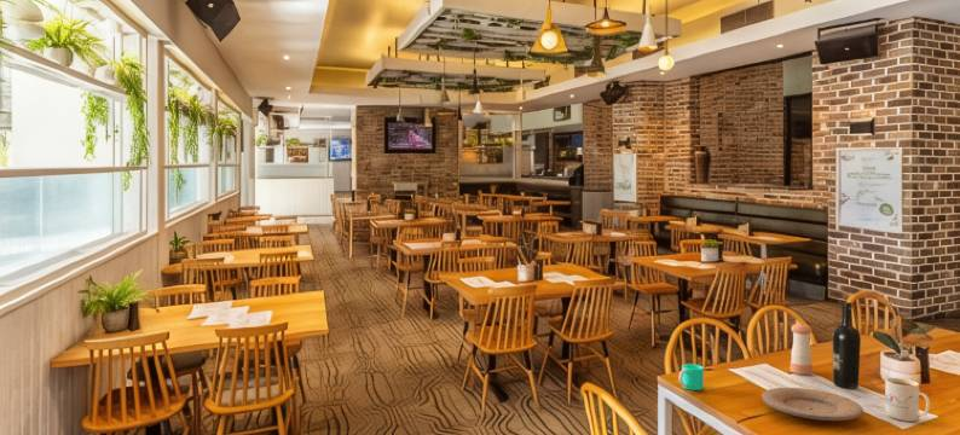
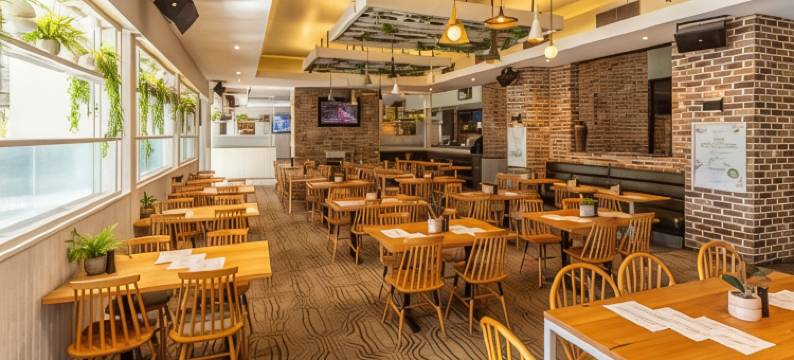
- cup [678,362,705,392]
- wine bottle [832,301,862,389]
- plate [761,387,864,422]
- mug [884,377,931,423]
- pepper shaker [790,321,814,376]
